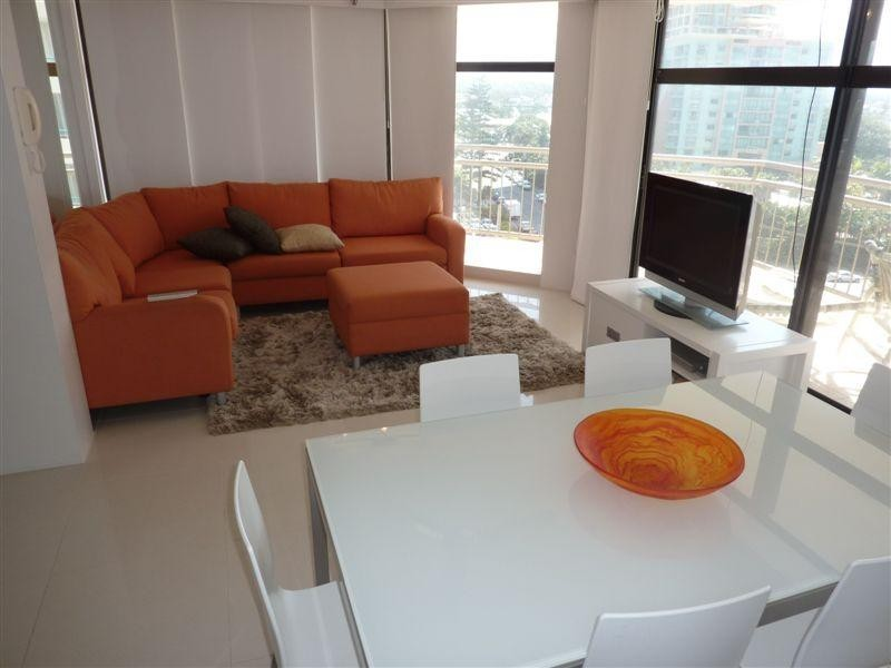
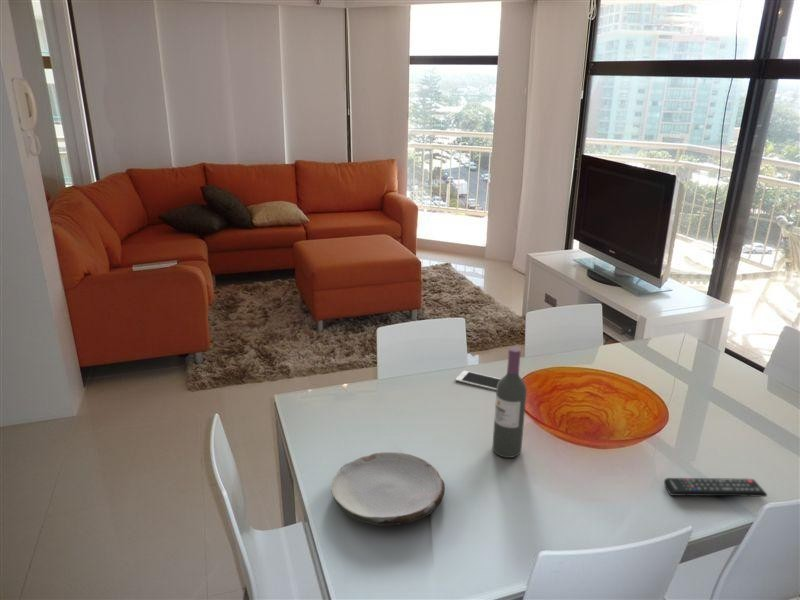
+ cell phone [455,370,501,391]
+ wine bottle [491,346,528,459]
+ plate [330,451,446,526]
+ remote control [663,477,768,498]
